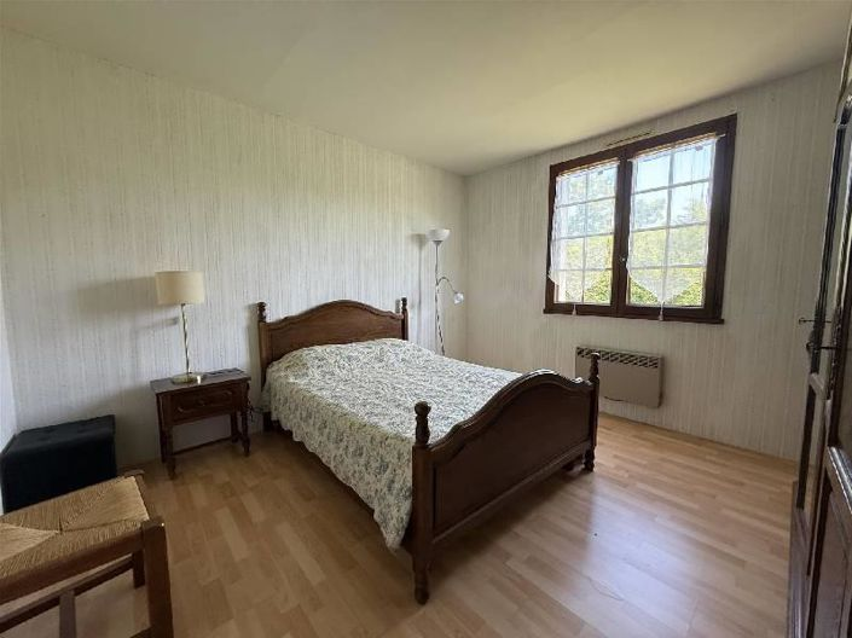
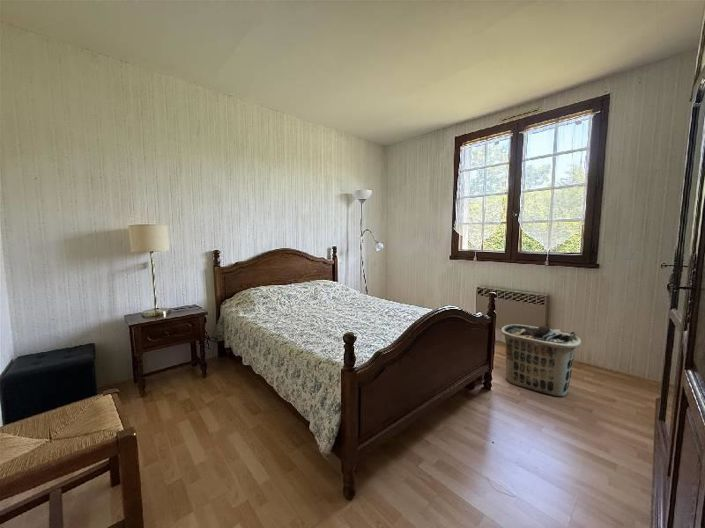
+ clothes hamper [500,323,582,397]
